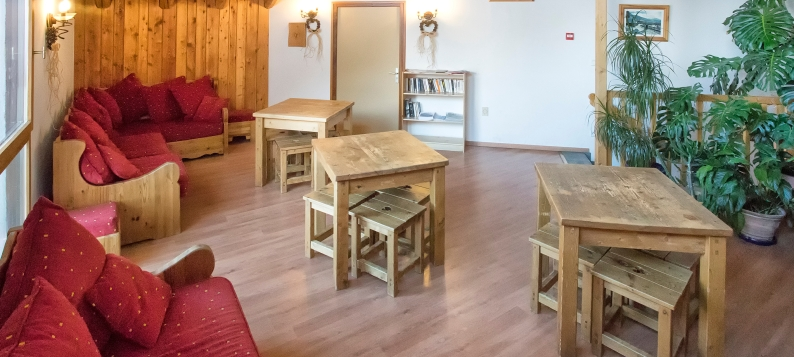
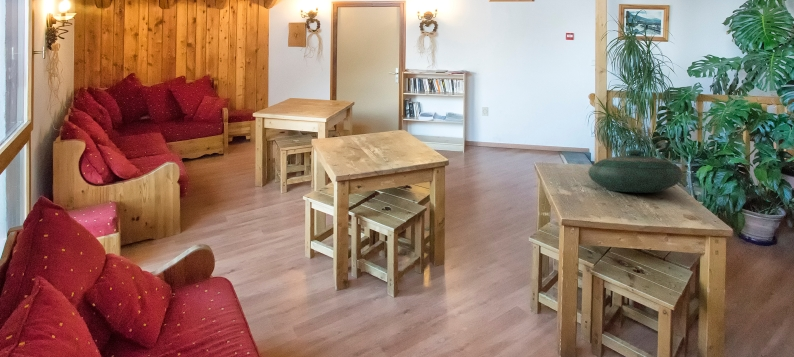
+ decorative bowl [587,149,684,194]
